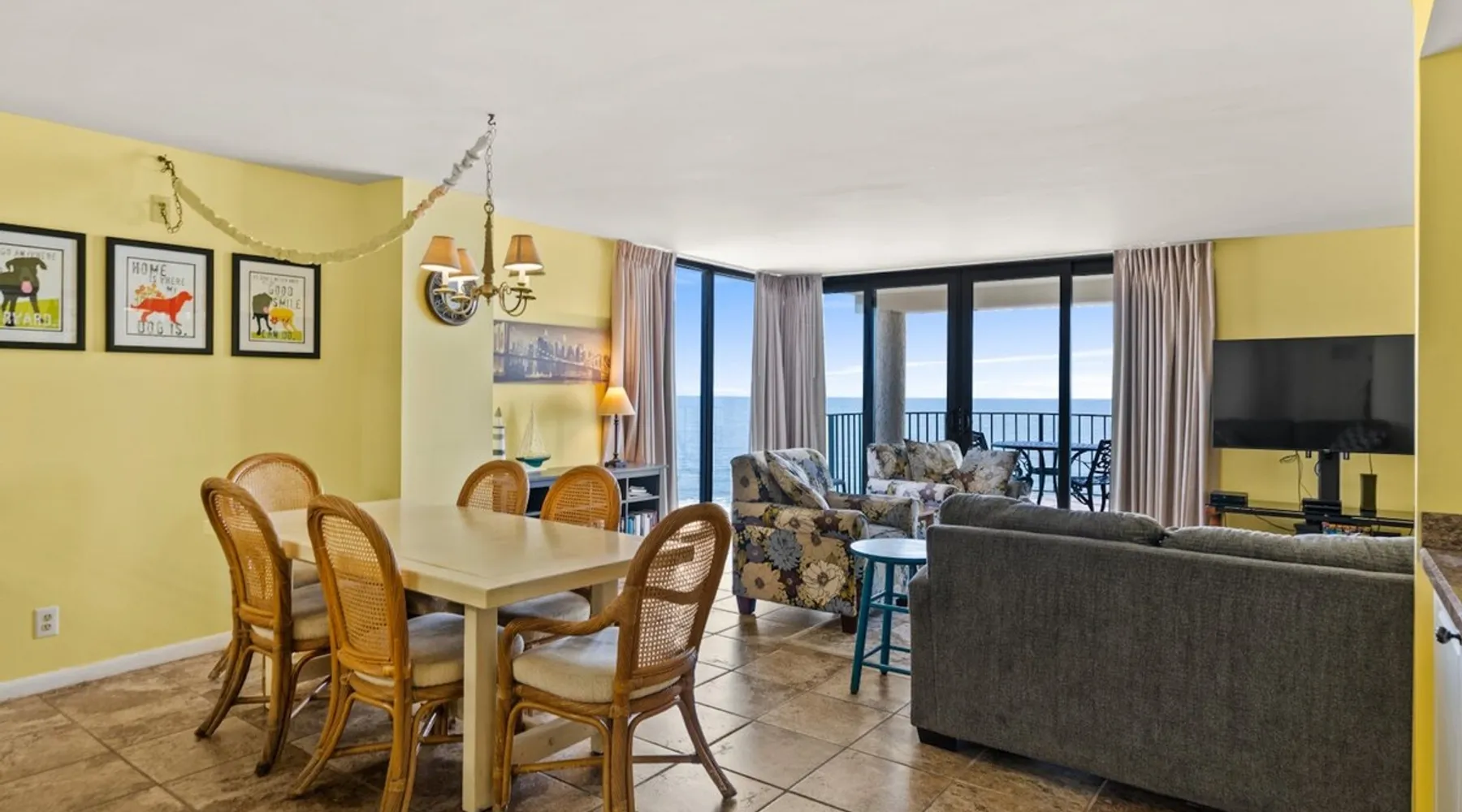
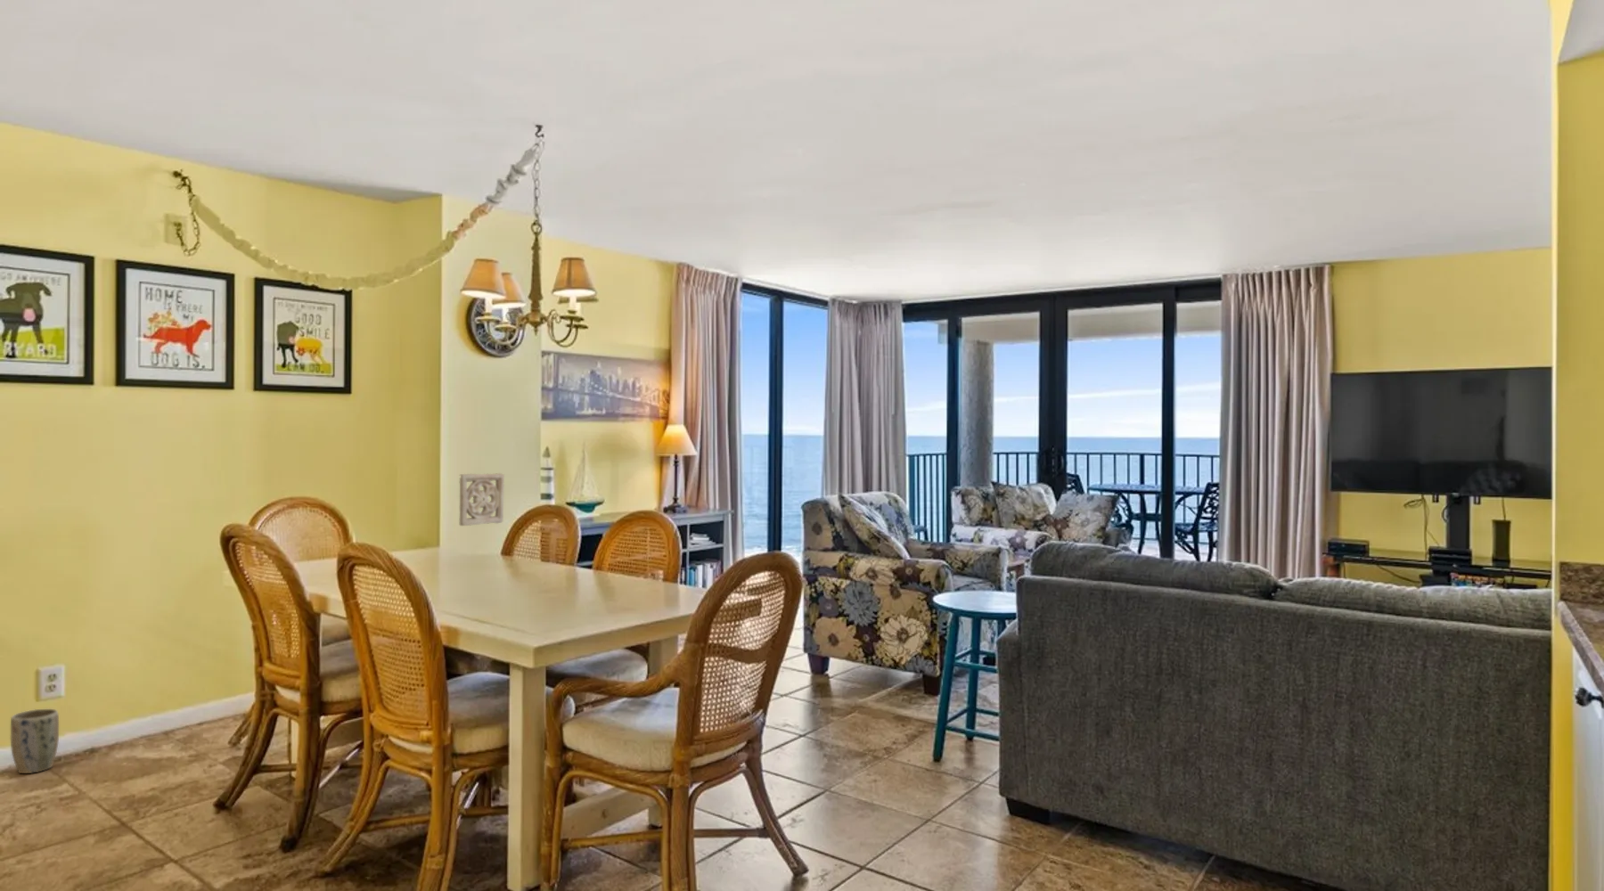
+ wall ornament [458,472,506,527]
+ plant pot [10,709,59,775]
